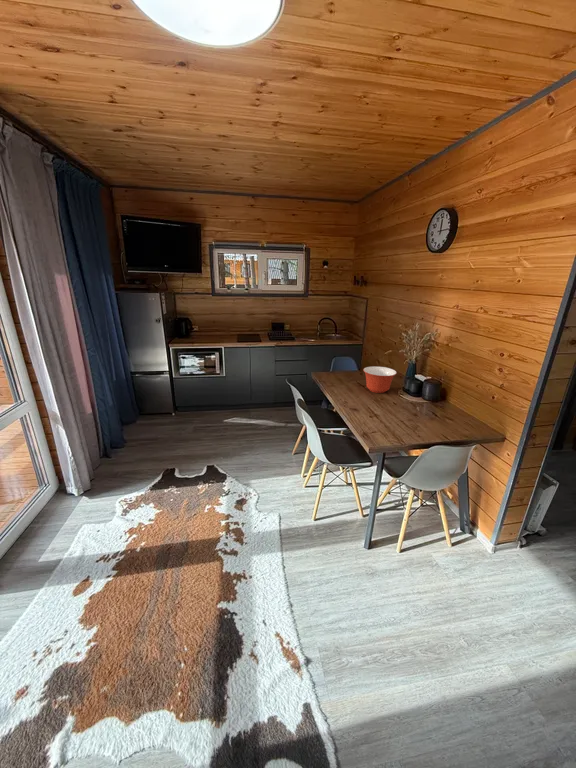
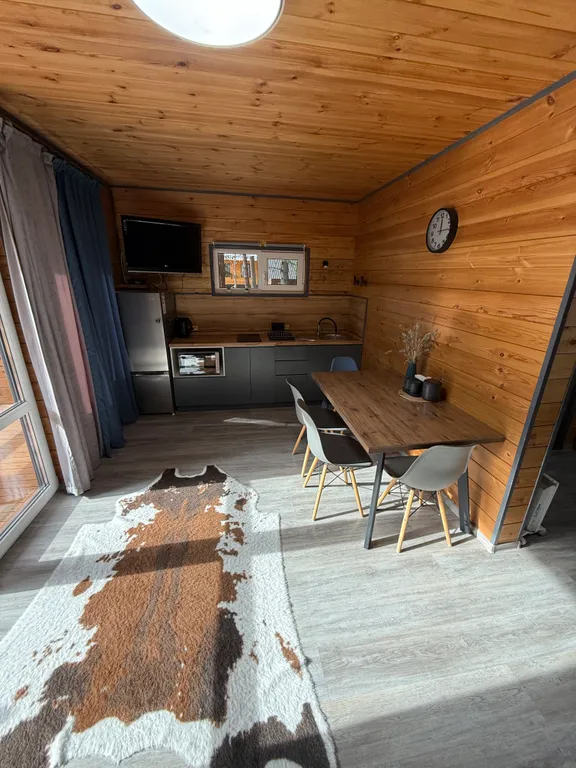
- mixing bowl [362,366,398,394]
